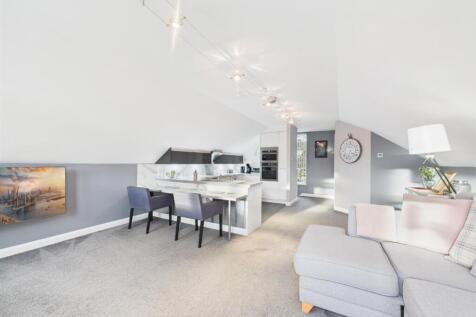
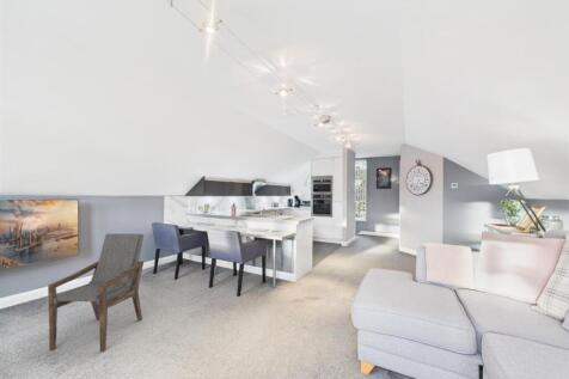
+ armchair [47,232,145,353]
